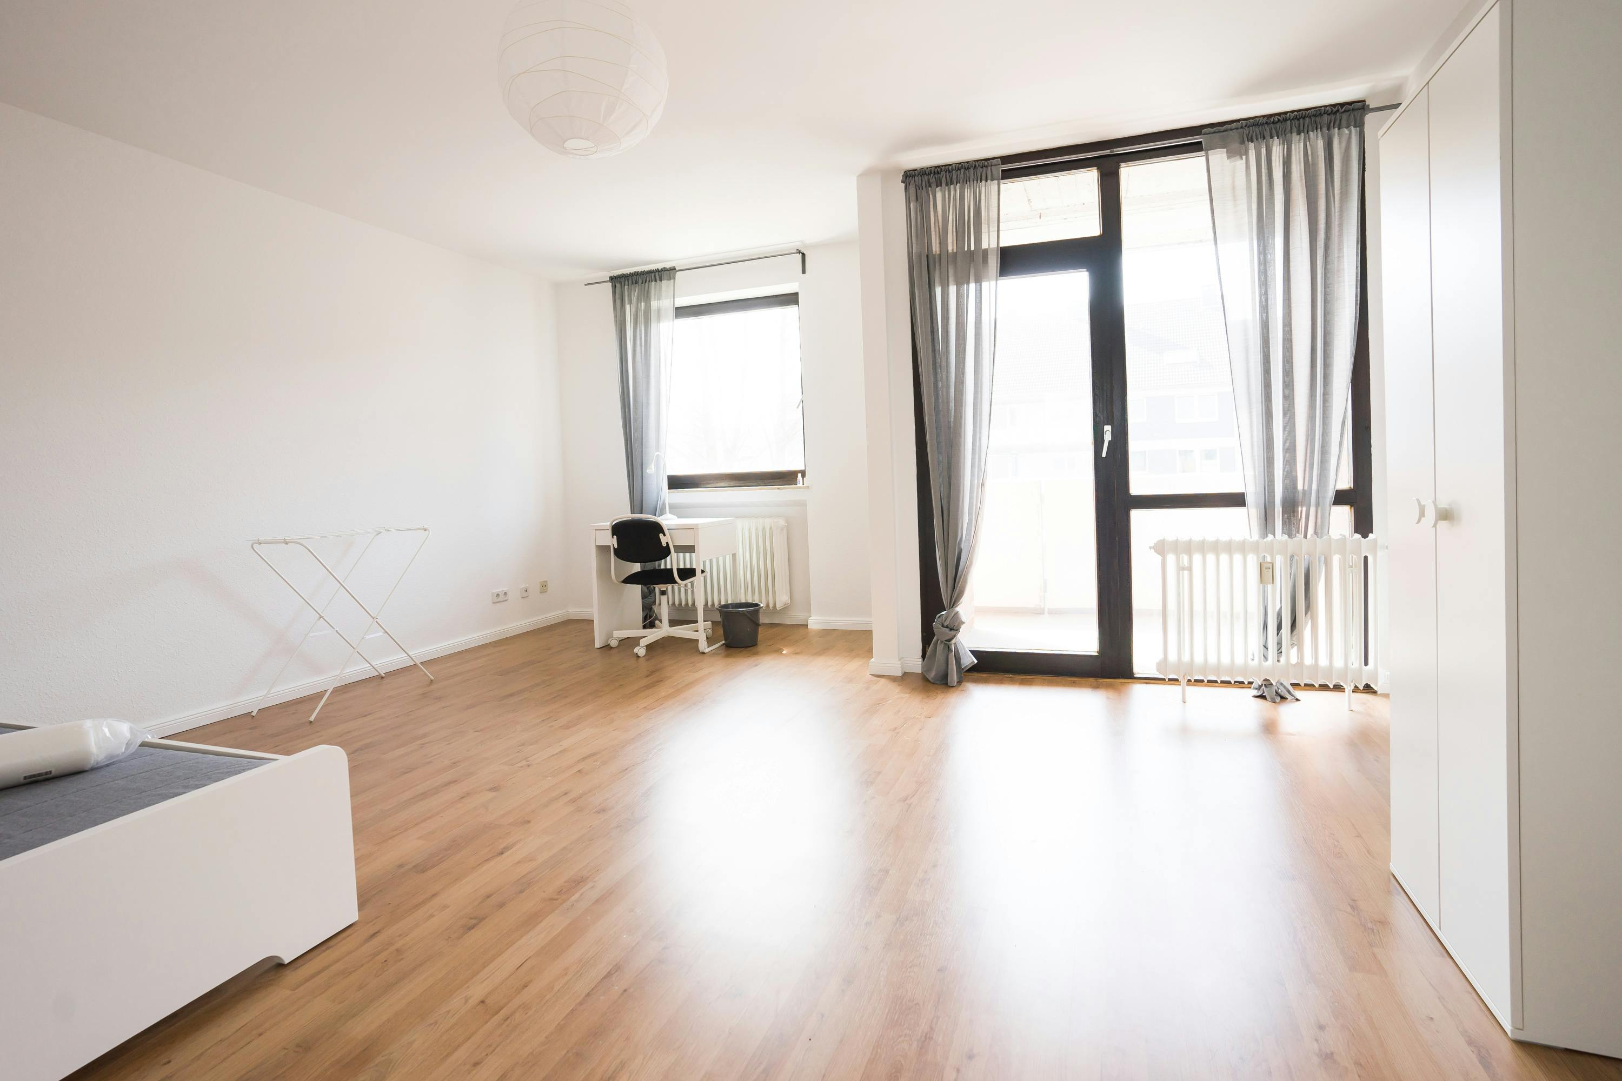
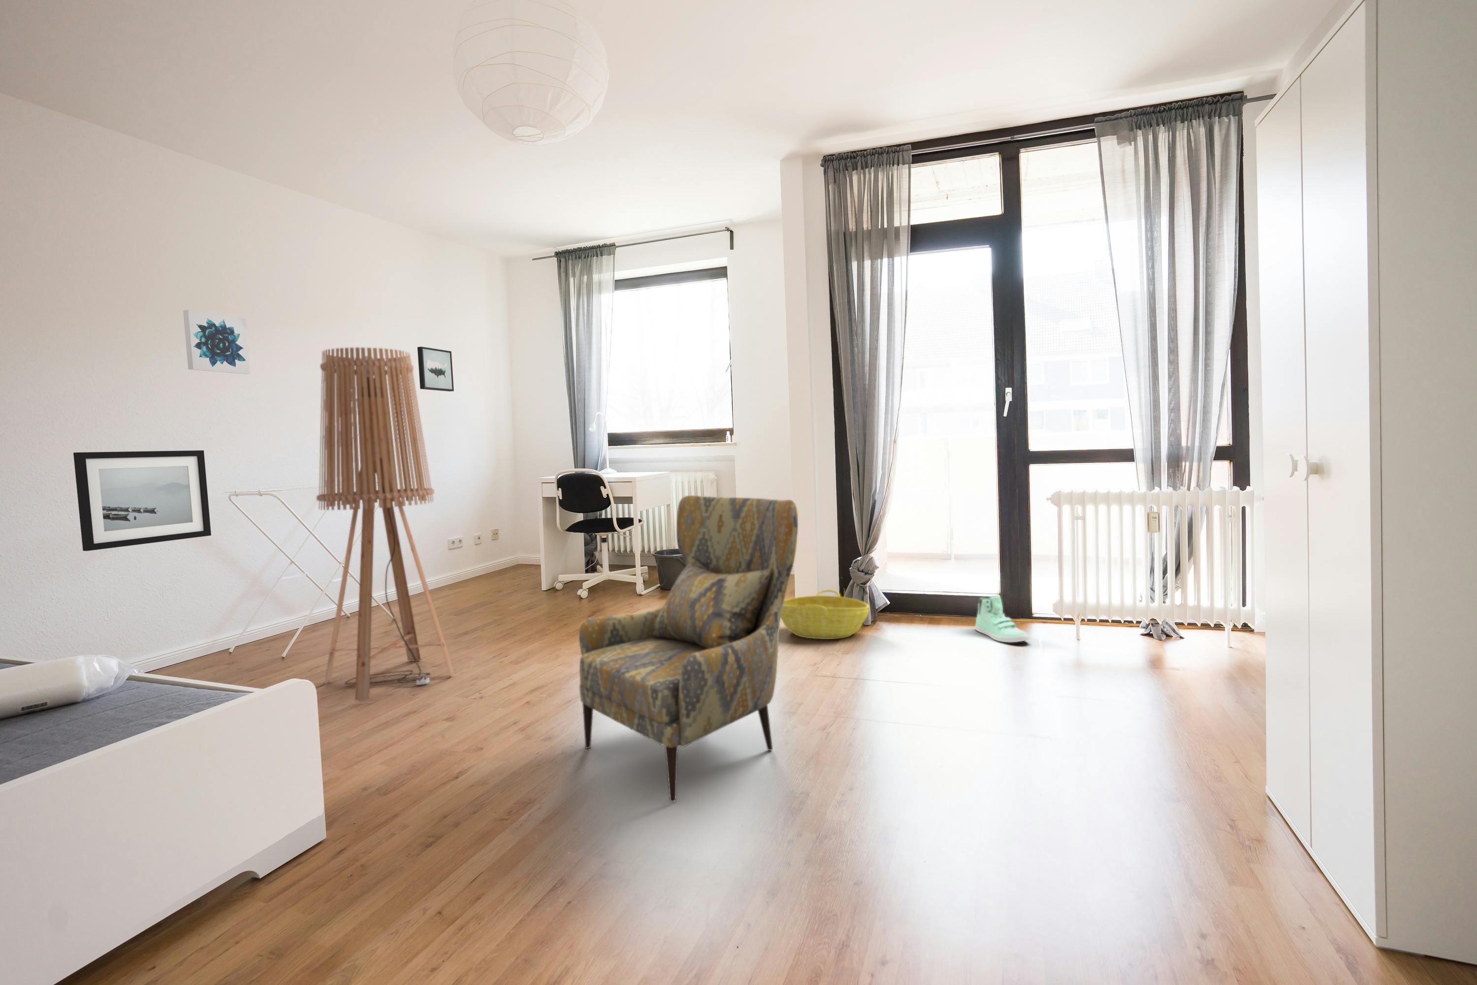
+ wall art [73,450,212,552]
+ basket [780,589,869,640]
+ armchair [578,495,799,803]
+ floor lamp [316,346,455,701]
+ wall art [417,346,455,392]
+ wall art [182,309,251,375]
+ sneaker [975,595,1030,643]
